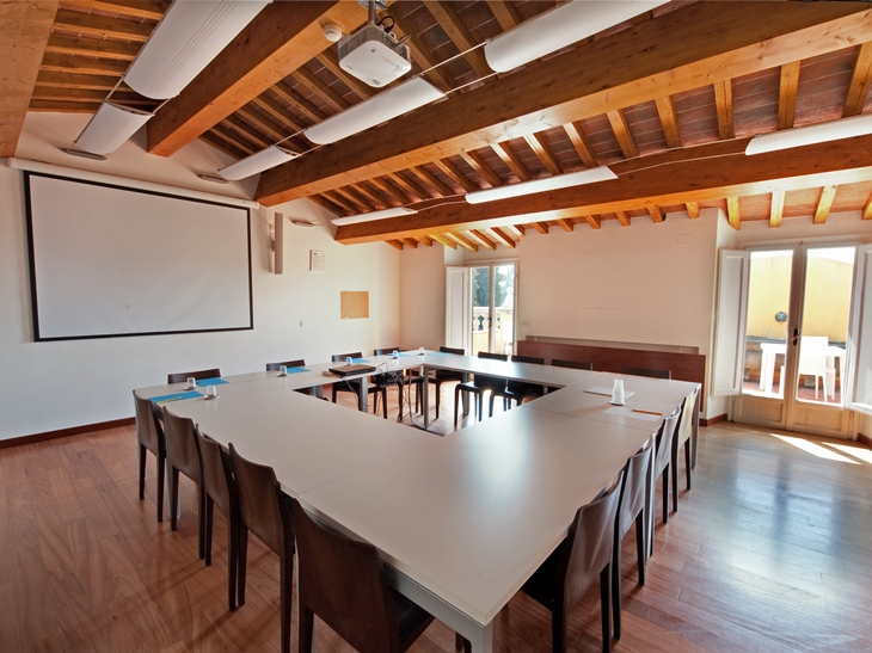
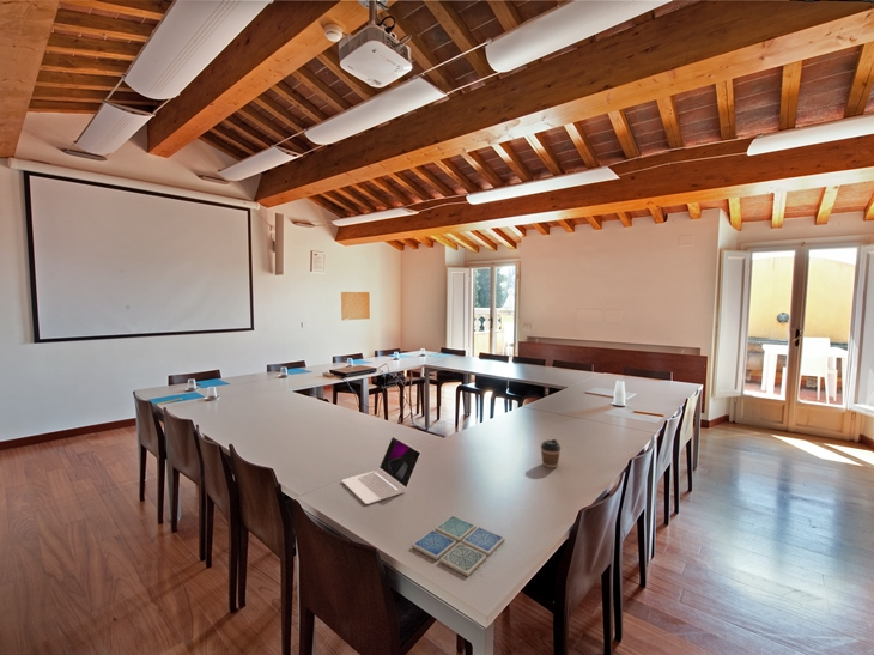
+ laptop [340,435,423,505]
+ coffee cup [540,438,562,469]
+ drink coaster [411,514,506,577]
